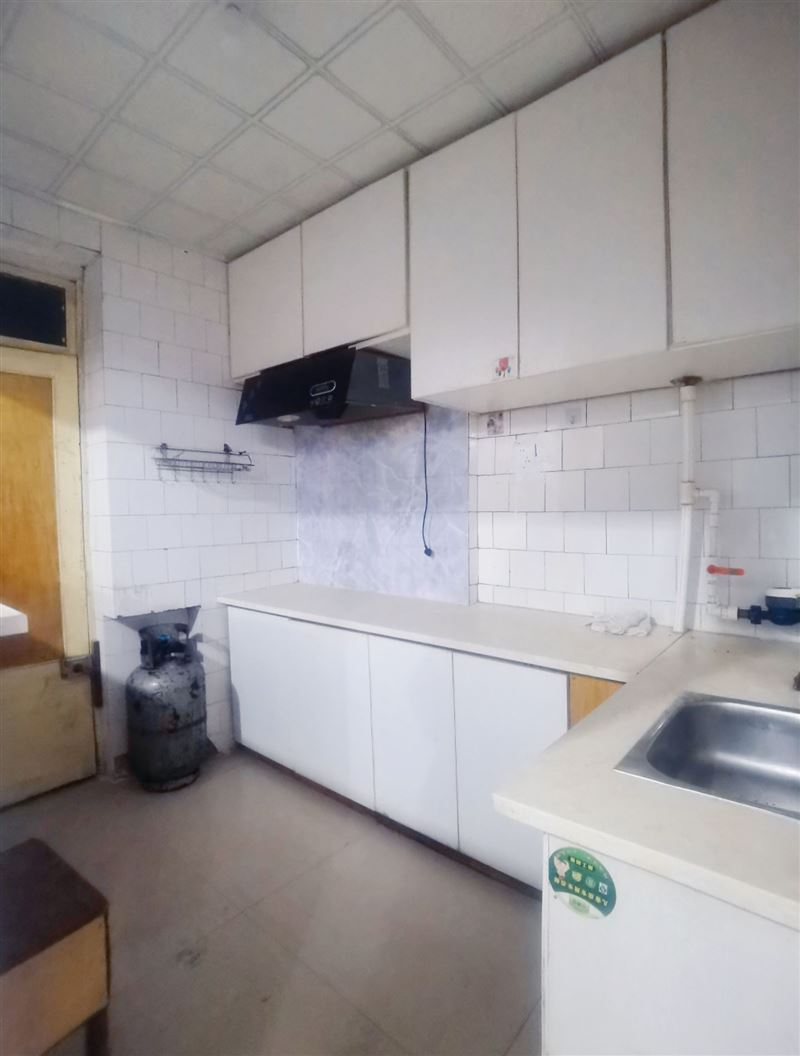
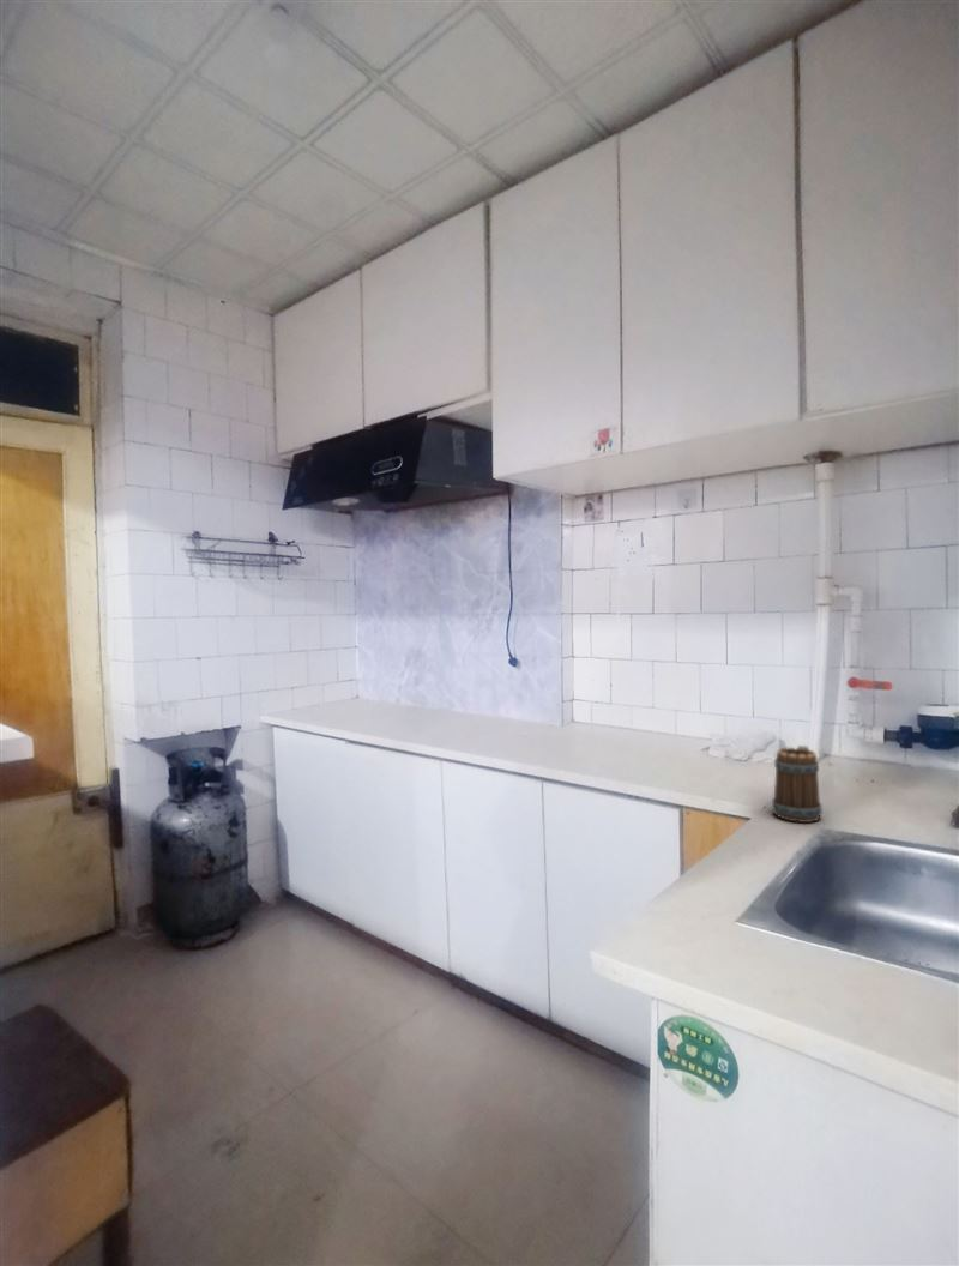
+ mug [771,744,824,824]
